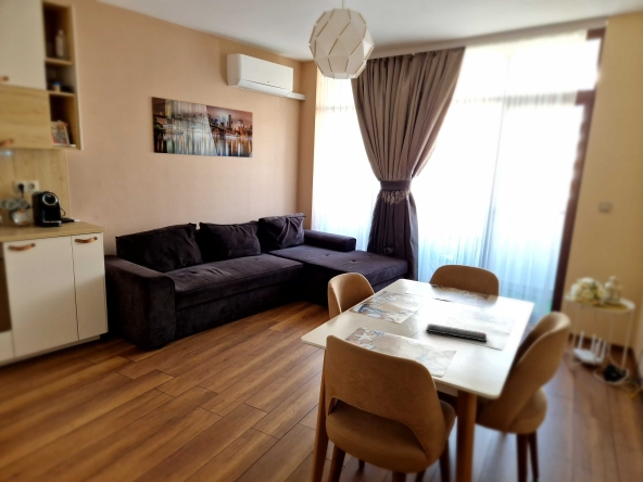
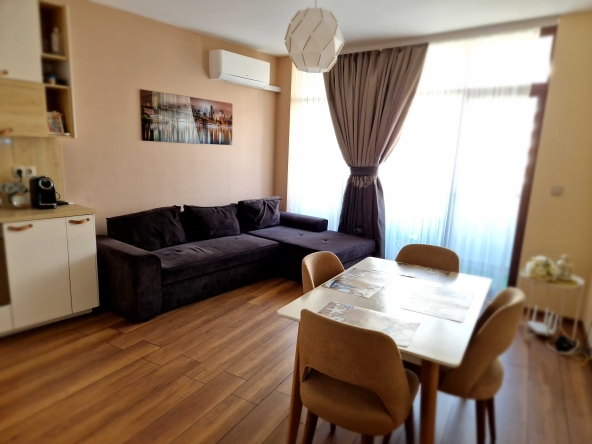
- remote control [425,322,488,343]
